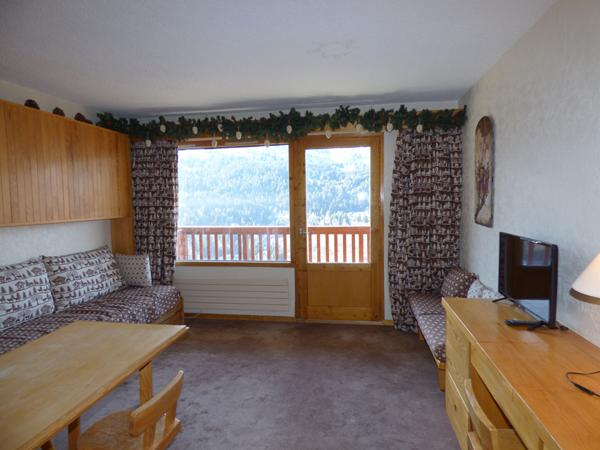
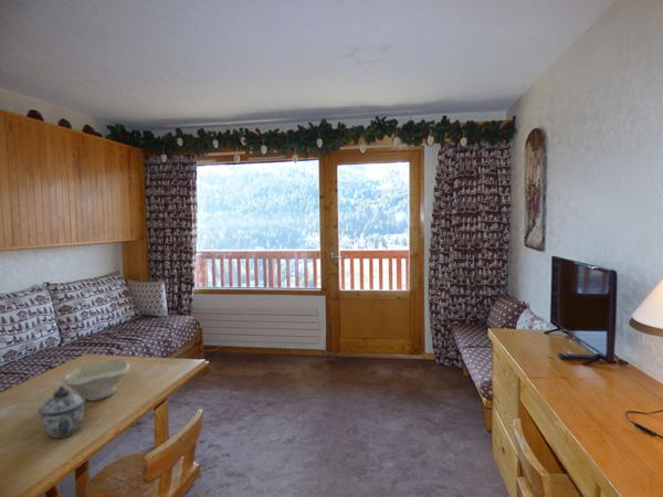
+ lidded jar [36,384,86,438]
+ bowl [60,359,130,402]
